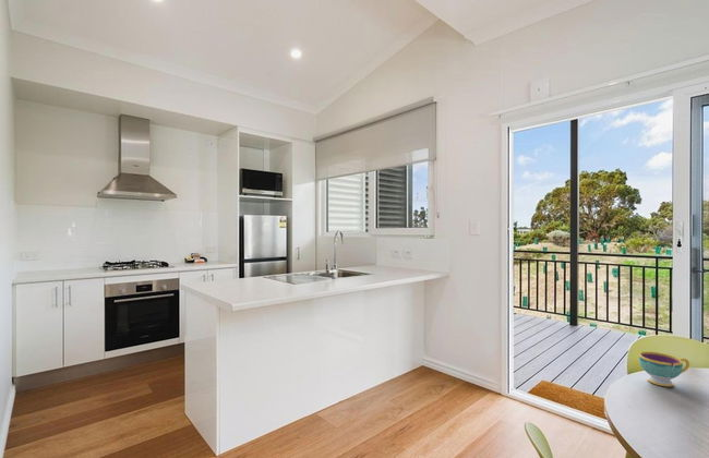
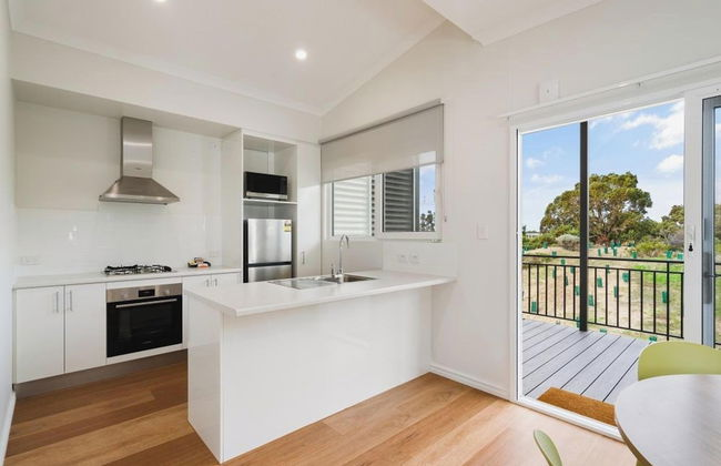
- teacup [638,351,690,387]
